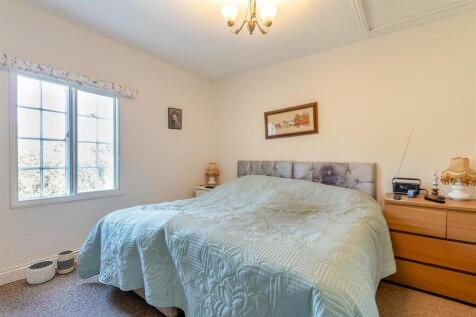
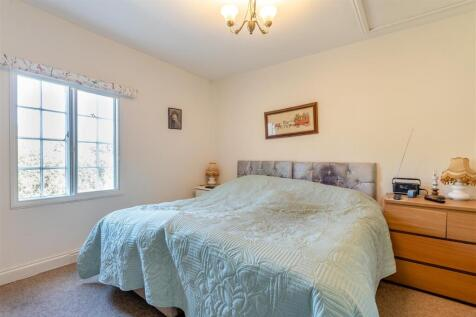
- waste basket [25,249,75,285]
